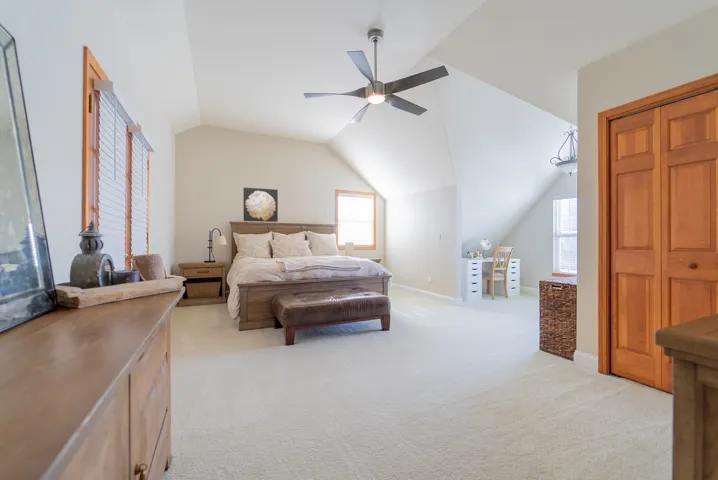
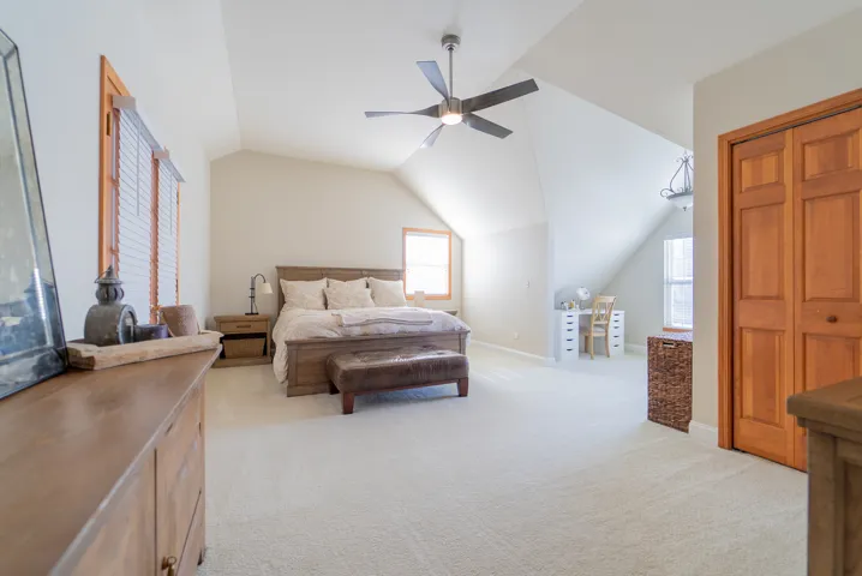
- wall art [242,187,279,223]
